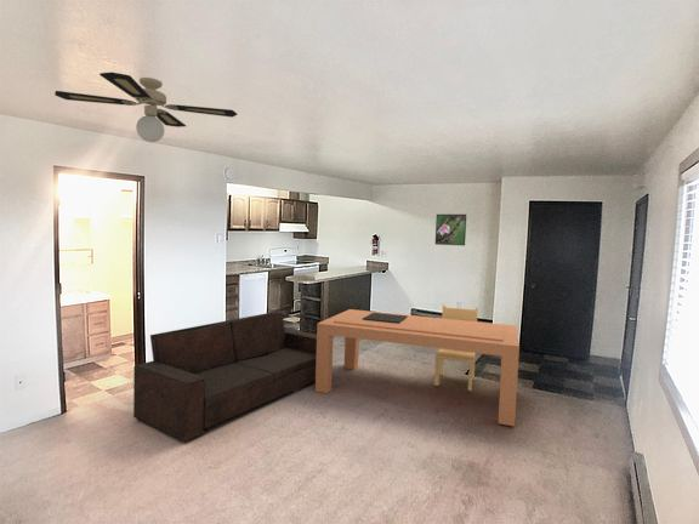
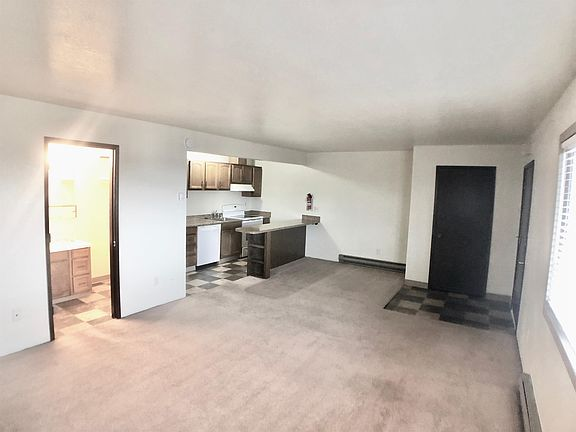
- ceiling fan [53,72,239,143]
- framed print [434,213,467,246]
- dining table [314,303,521,427]
- sofa [132,311,317,443]
